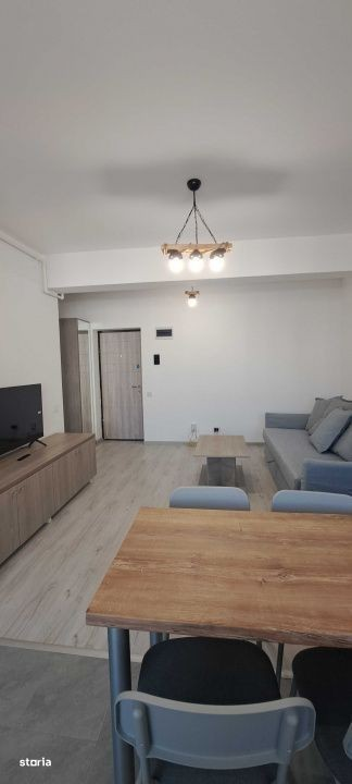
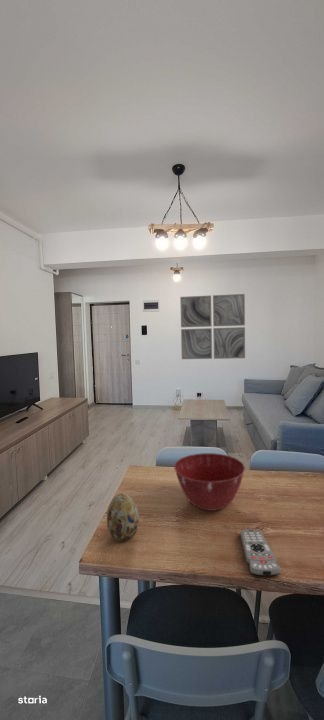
+ wall art [179,293,246,360]
+ remote control [239,528,282,577]
+ mixing bowl [173,452,246,512]
+ decorative egg [106,492,140,542]
